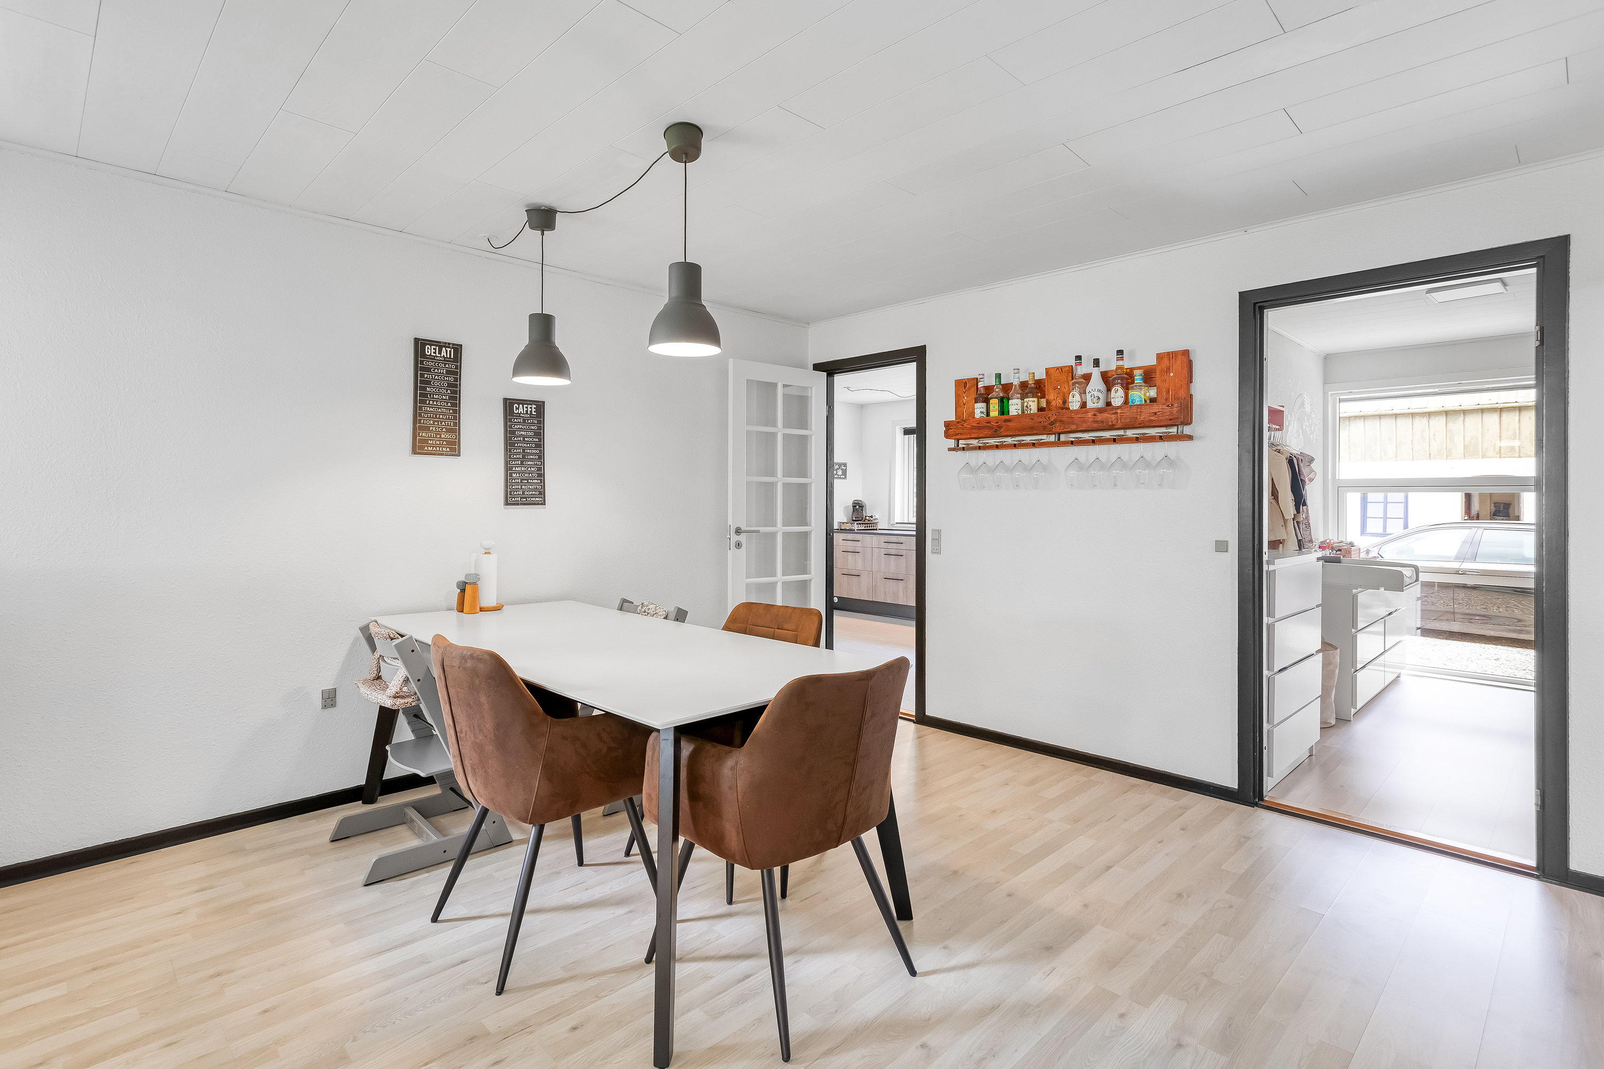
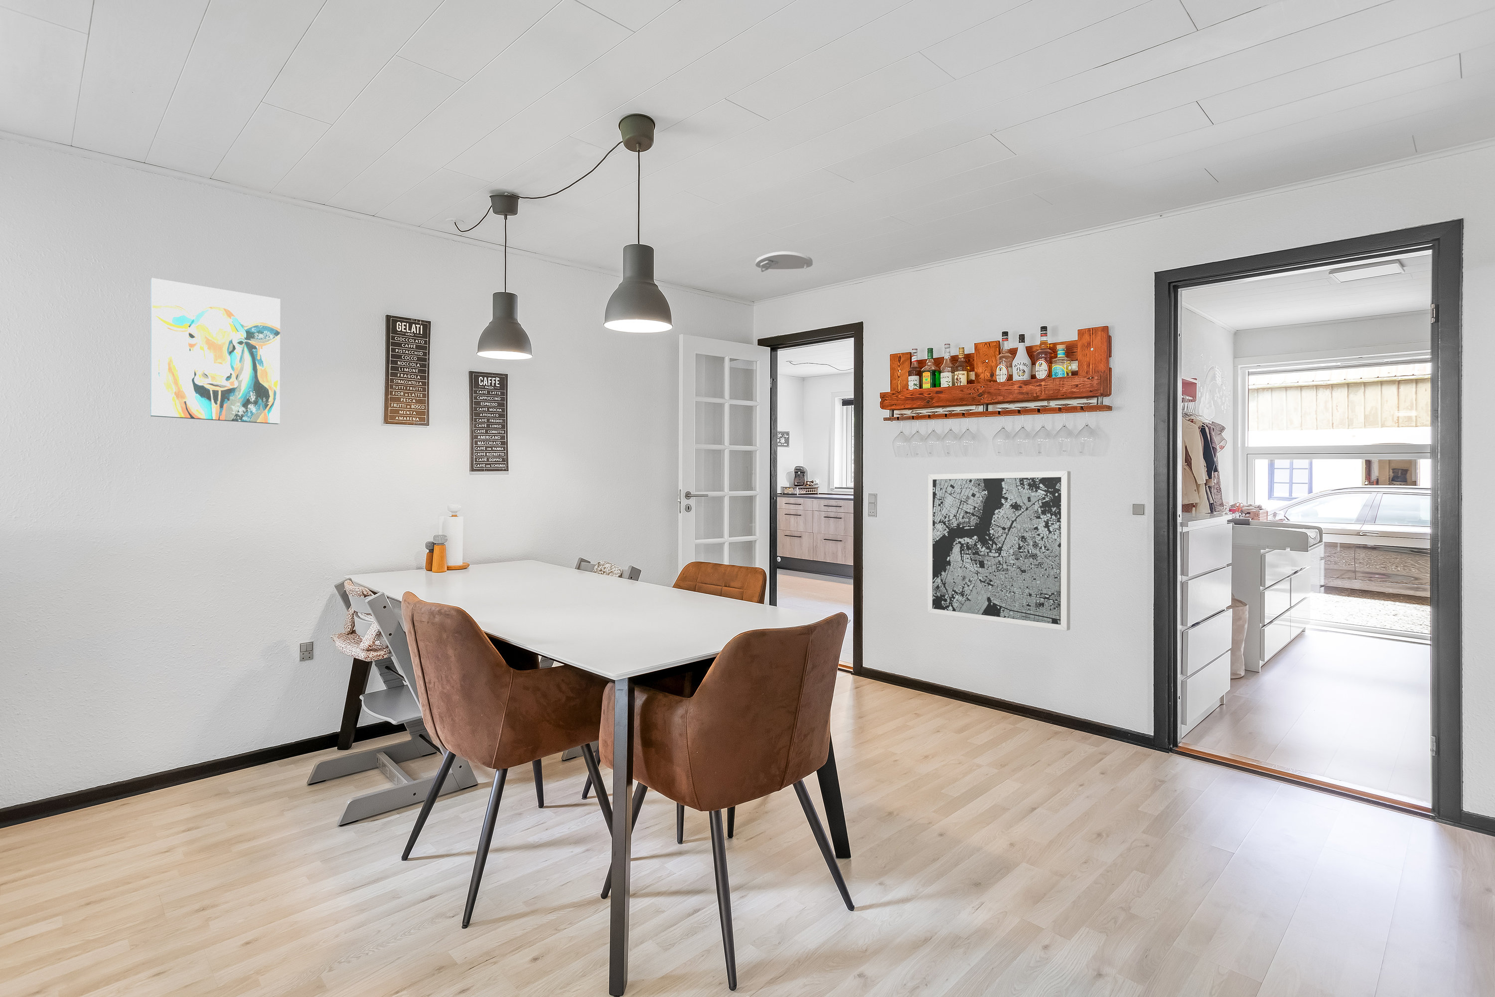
+ wall art [150,278,280,425]
+ smoke detector [755,251,813,273]
+ wall art [927,471,1071,631]
